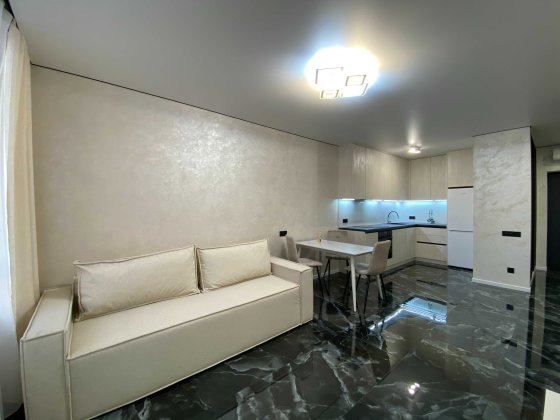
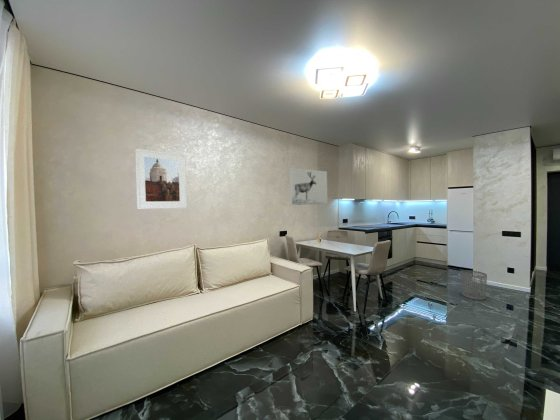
+ wall art [289,166,328,206]
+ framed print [134,147,188,210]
+ waste bin [460,269,488,301]
